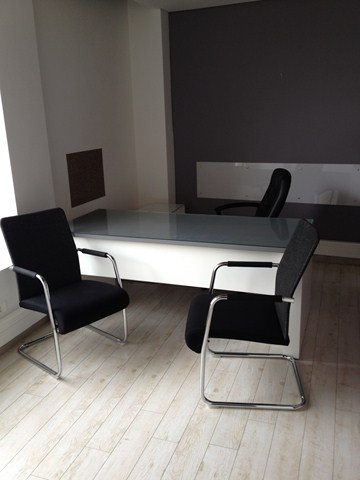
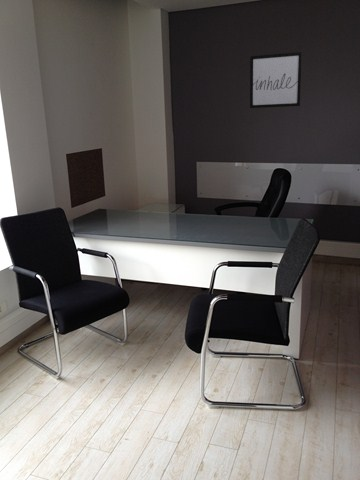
+ wall art [249,51,303,109]
